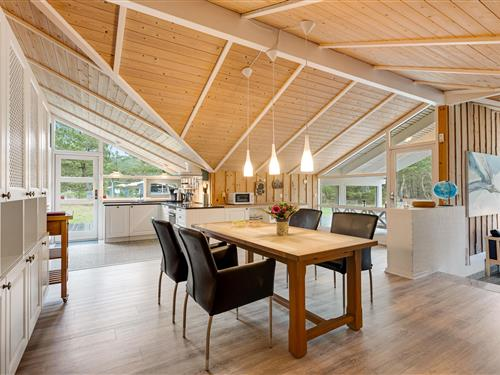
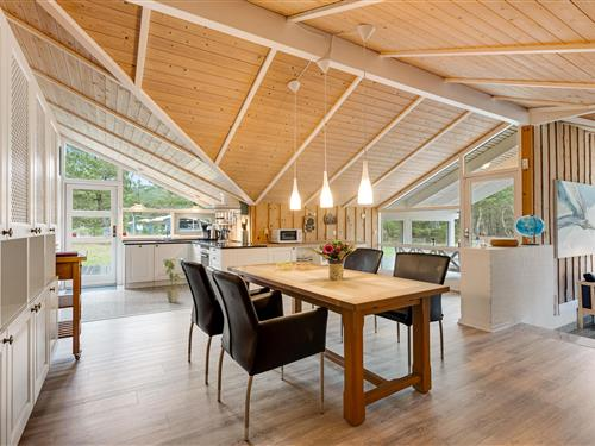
+ house plant [162,258,184,303]
